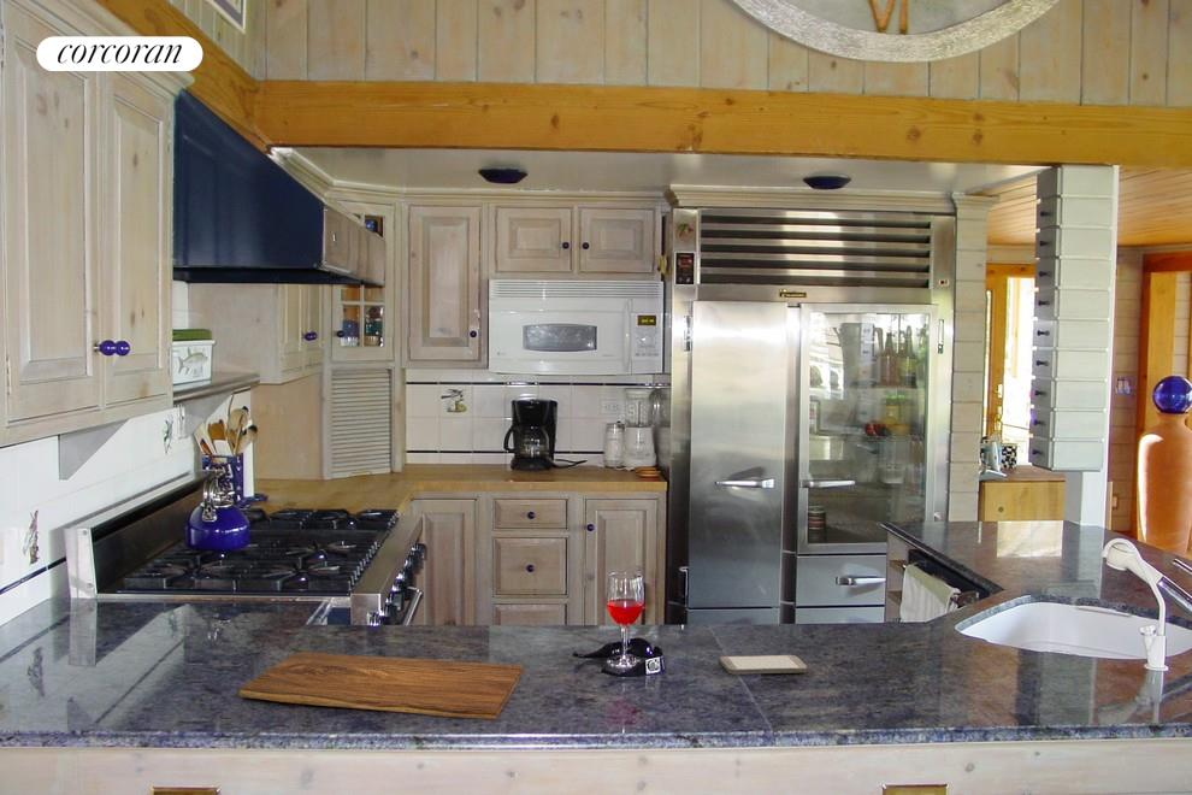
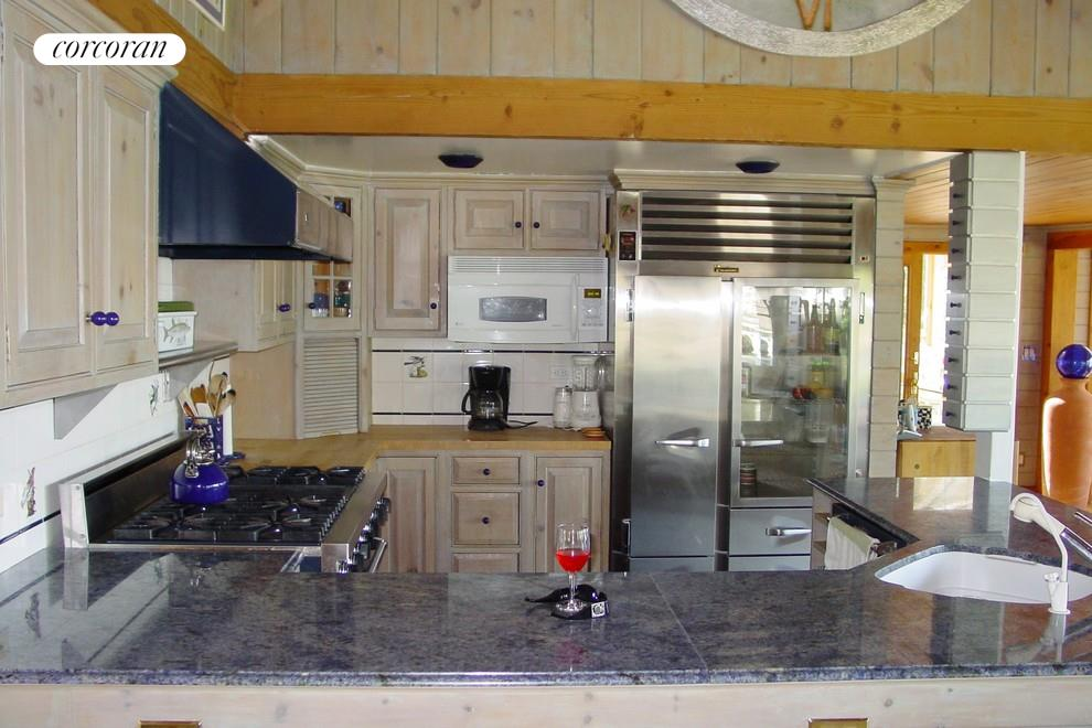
- smartphone [719,654,808,676]
- cutting board [238,650,525,720]
